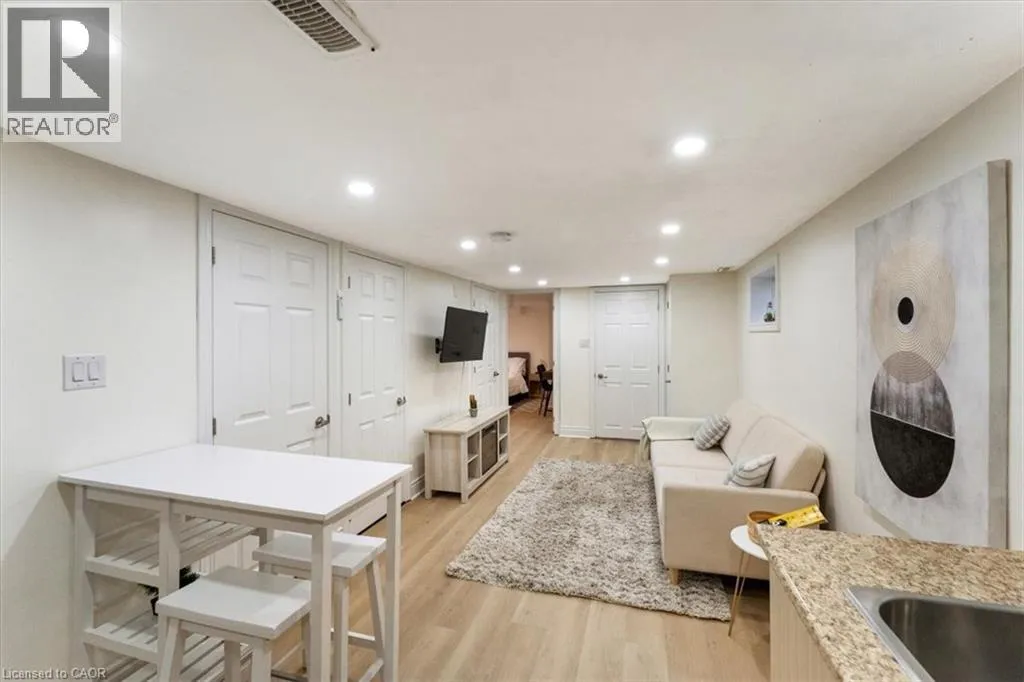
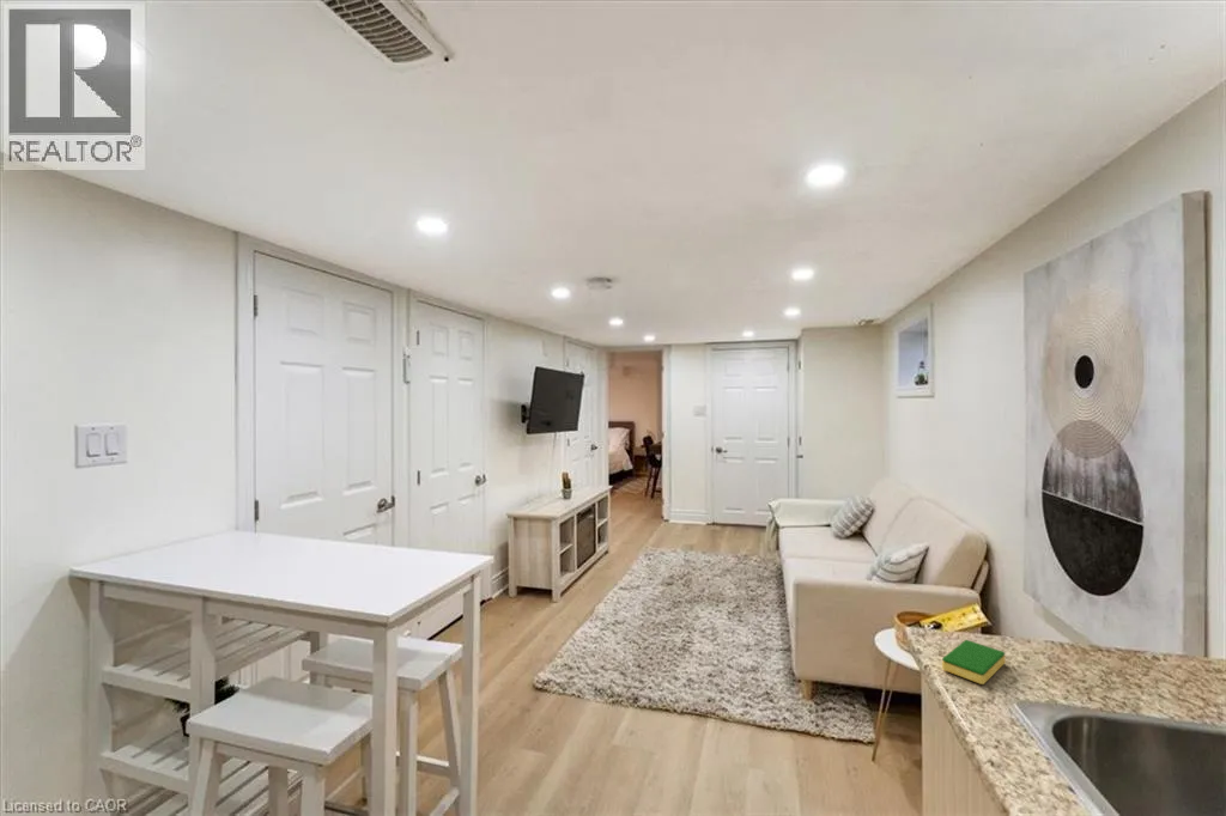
+ dish sponge [941,639,1006,686]
